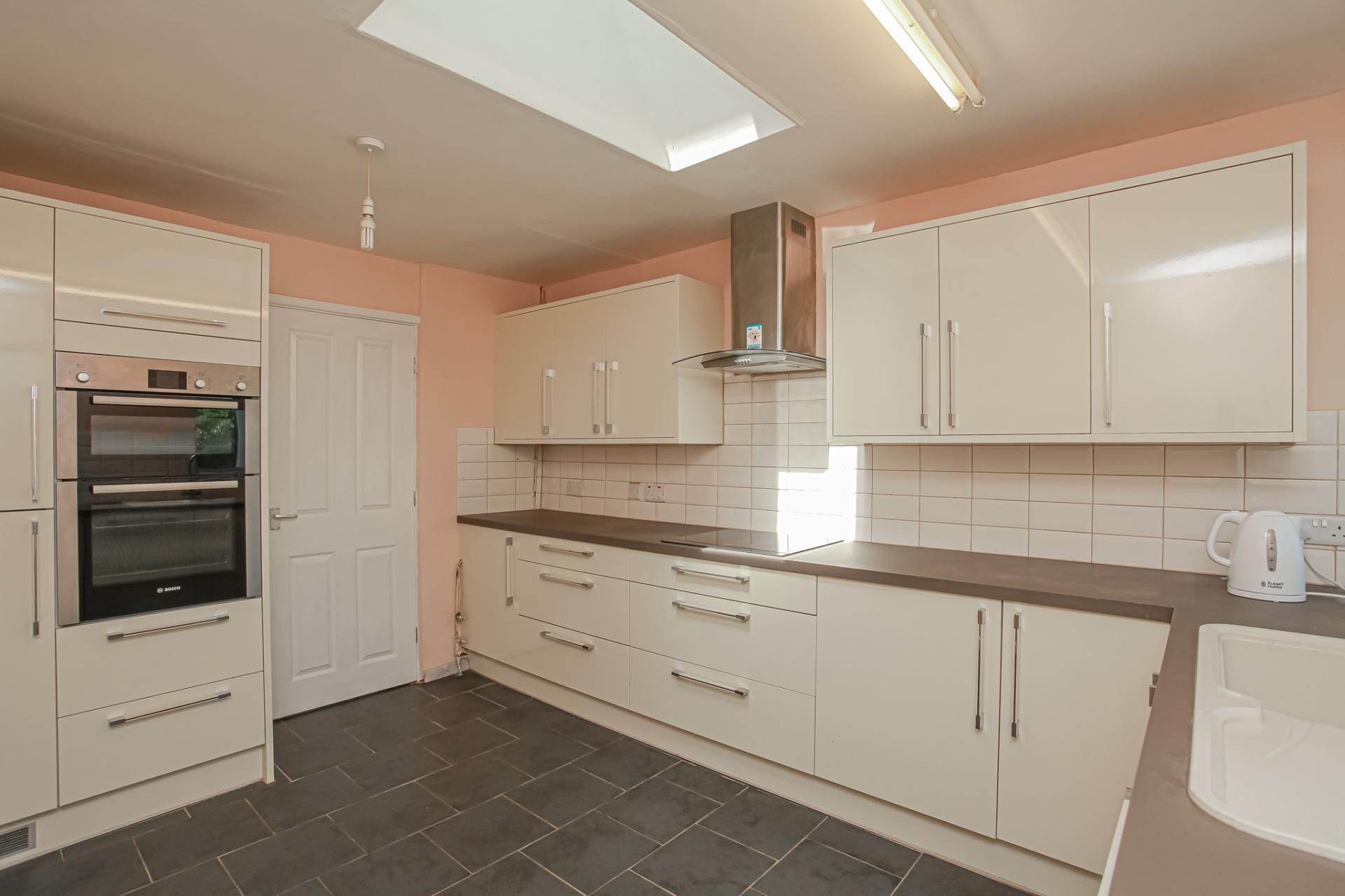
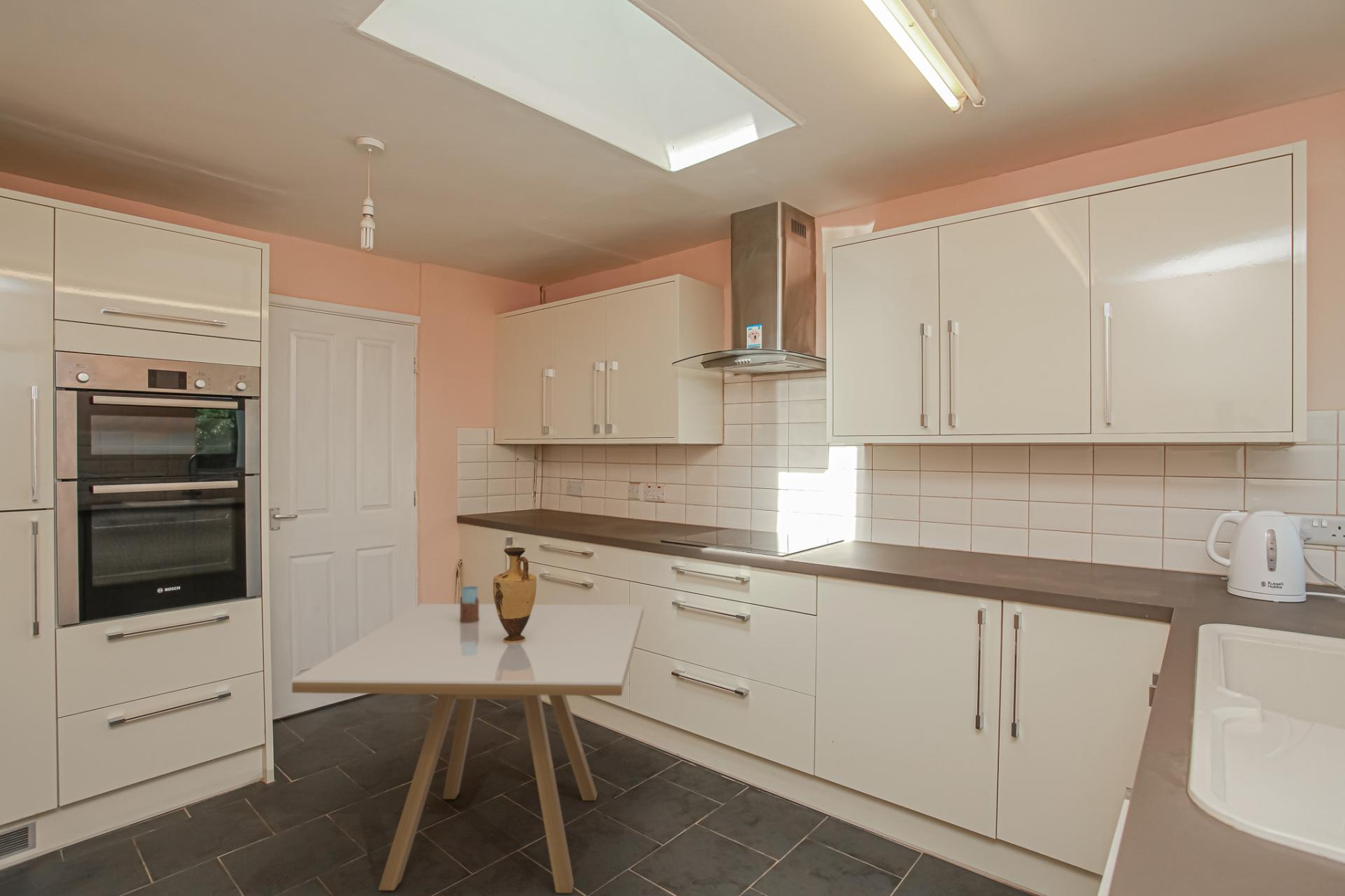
+ vase [492,546,537,643]
+ dining table [291,603,644,894]
+ drinking glass [460,586,480,623]
